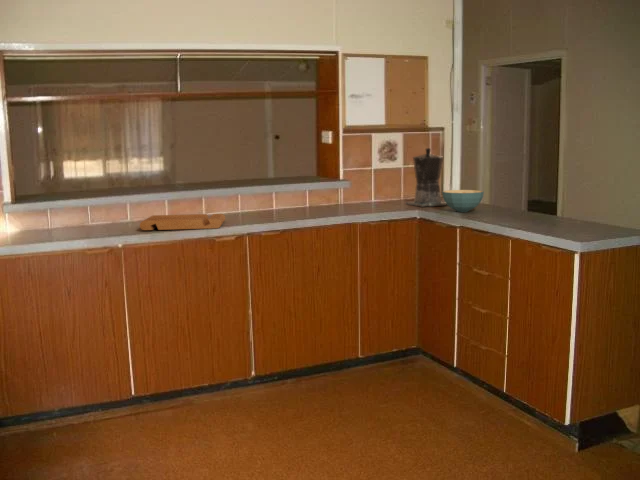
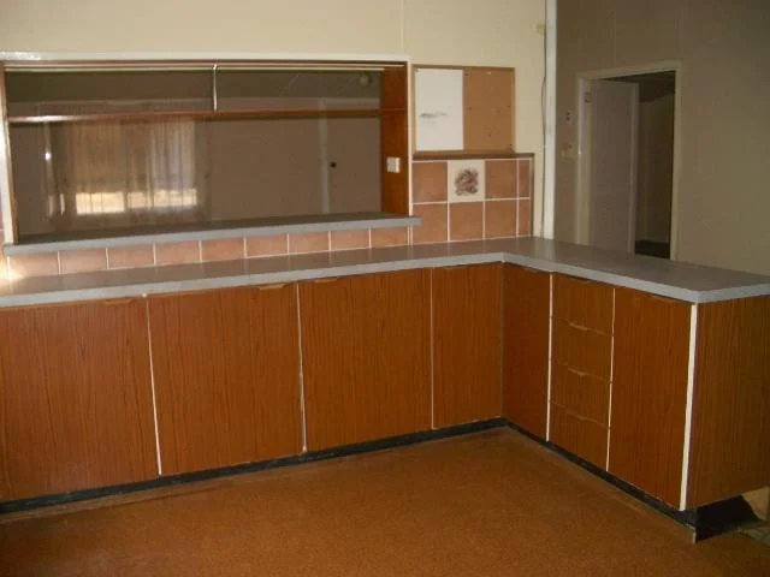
- cutting board [139,213,226,231]
- cereal bowl [441,189,485,213]
- coffee maker [405,147,448,208]
